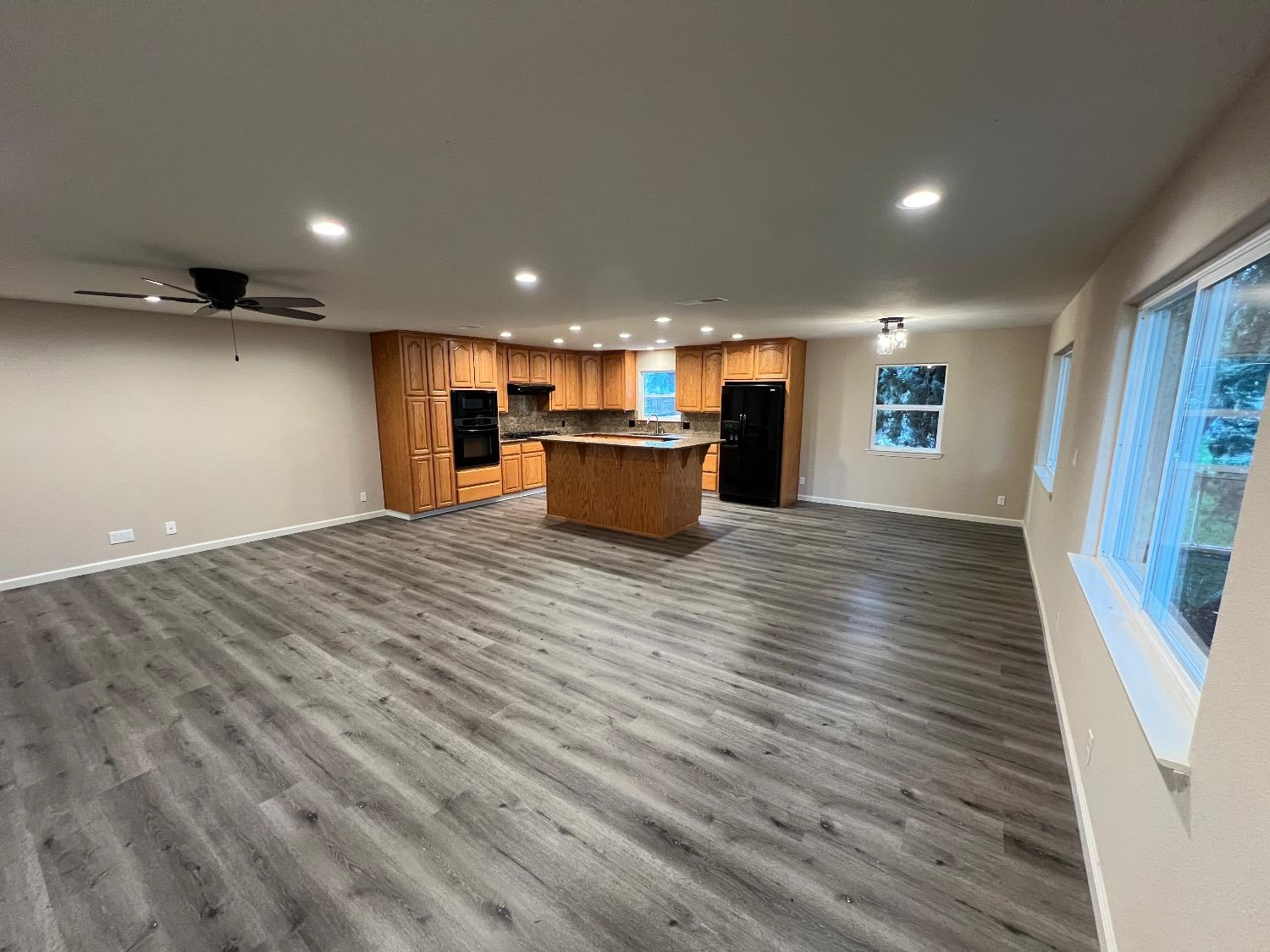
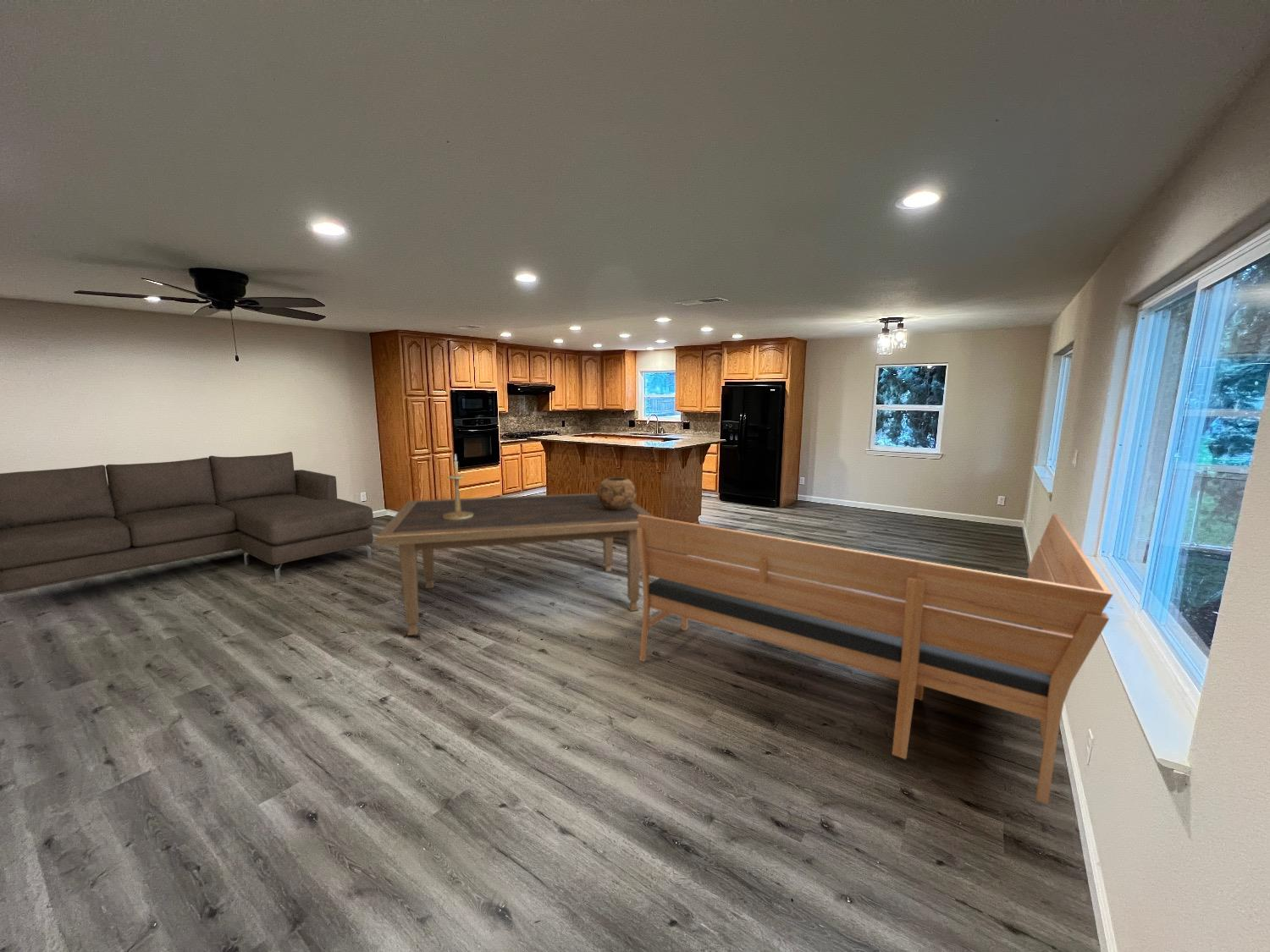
+ bench [637,513,1114,806]
+ dining table [375,493,655,636]
+ decorative bowl [597,476,637,511]
+ candlestick [443,454,473,520]
+ sofa [0,451,374,595]
